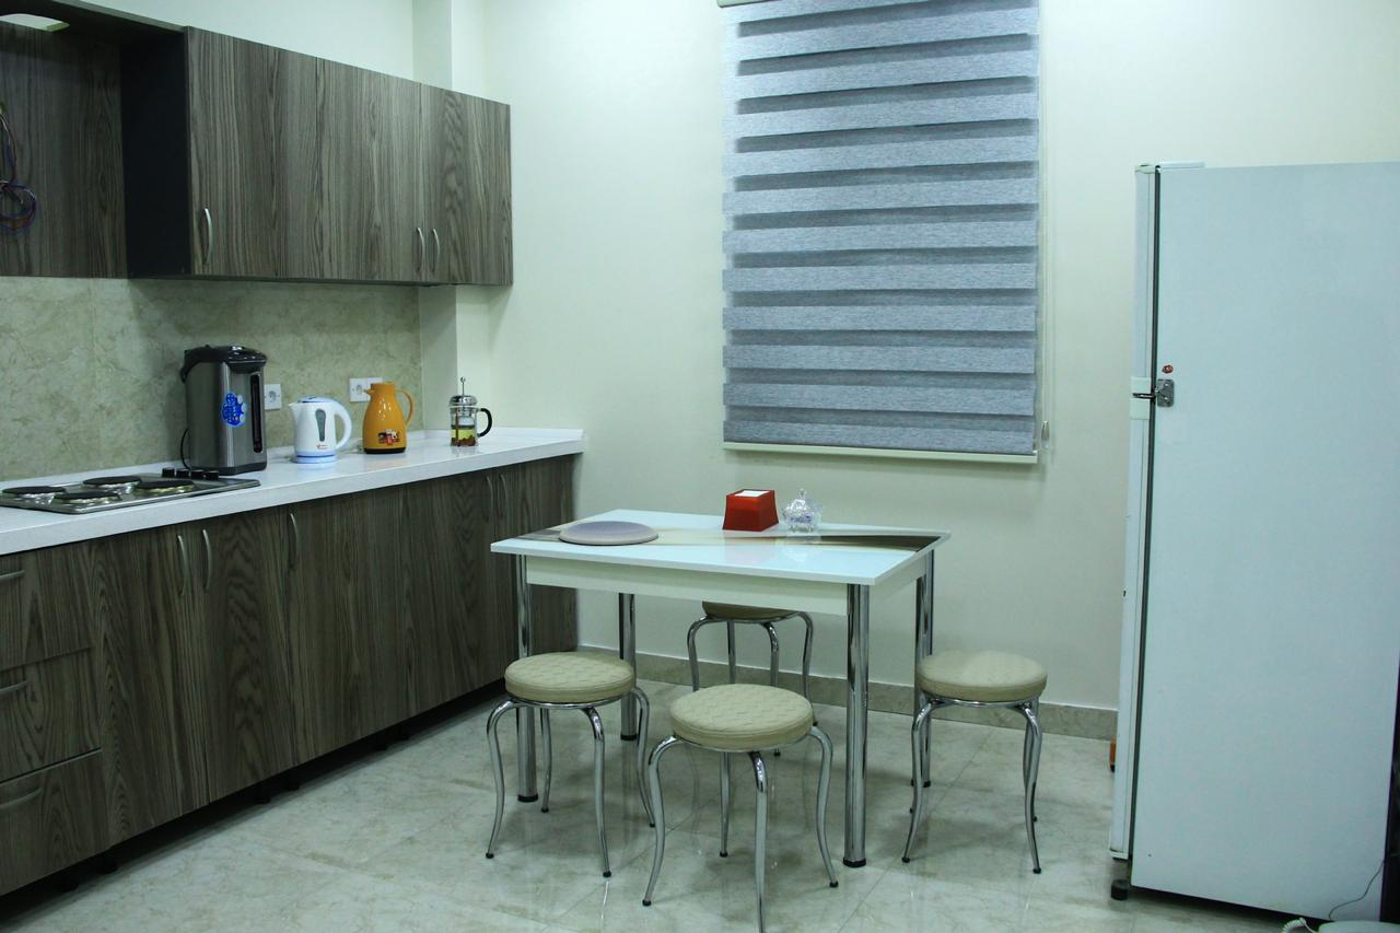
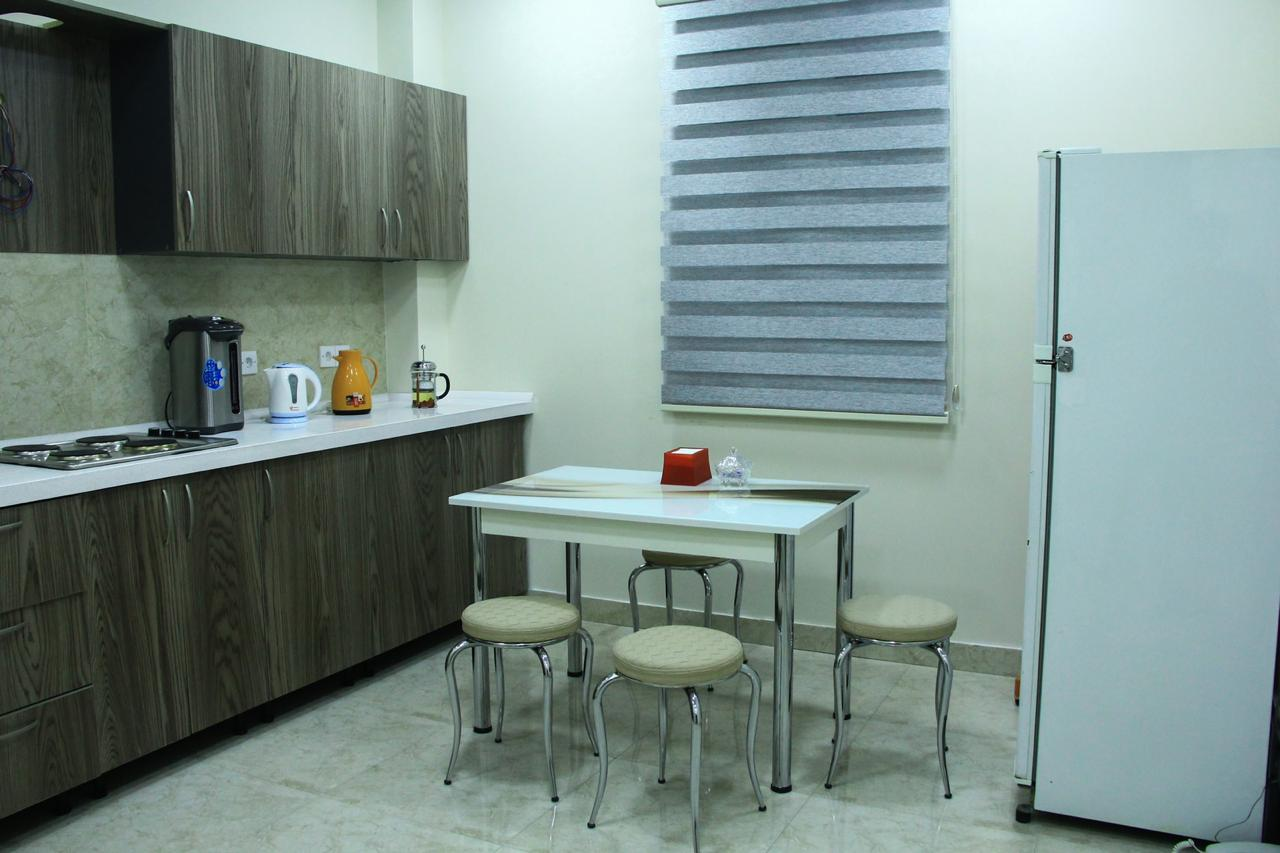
- plate [558,520,660,546]
